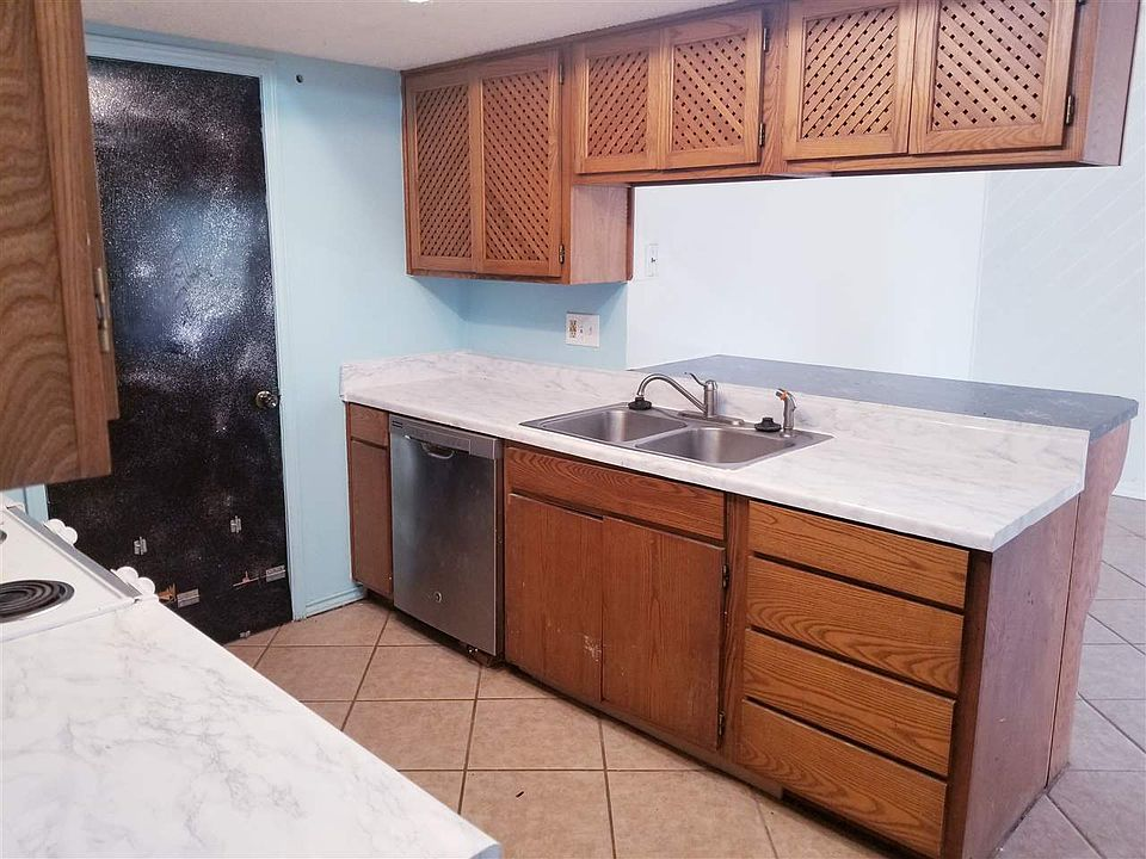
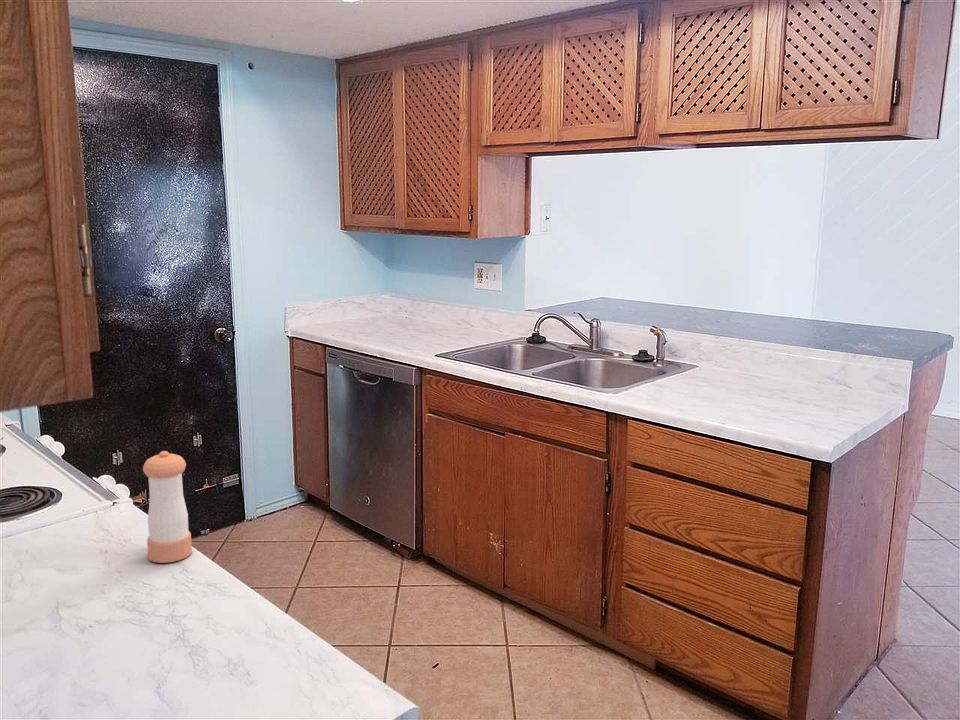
+ pepper shaker [142,450,193,564]
